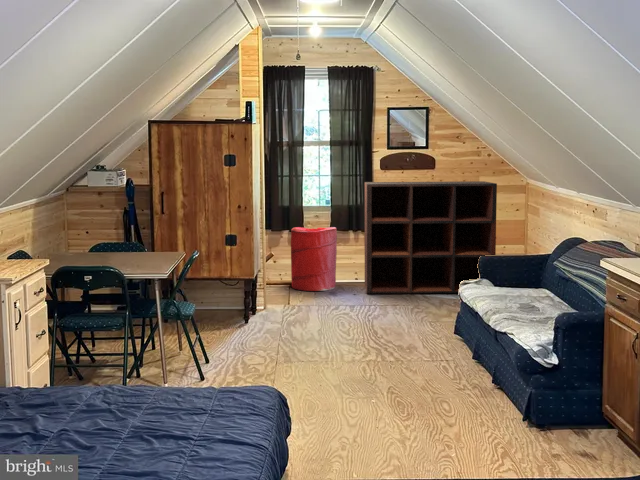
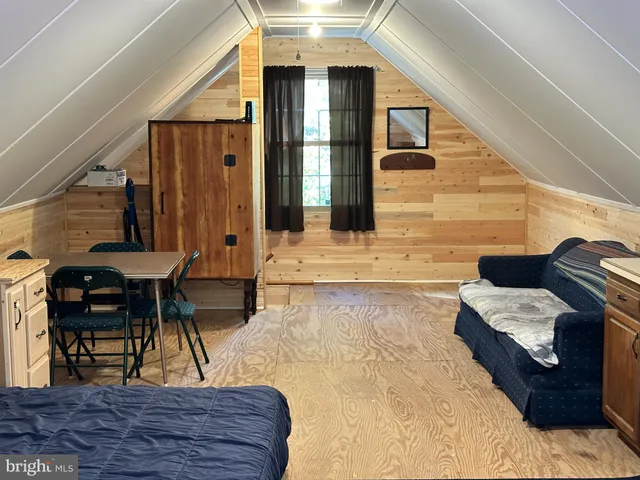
- laundry hamper [290,226,338,292]
- shelving unit [364,180,498,294]
